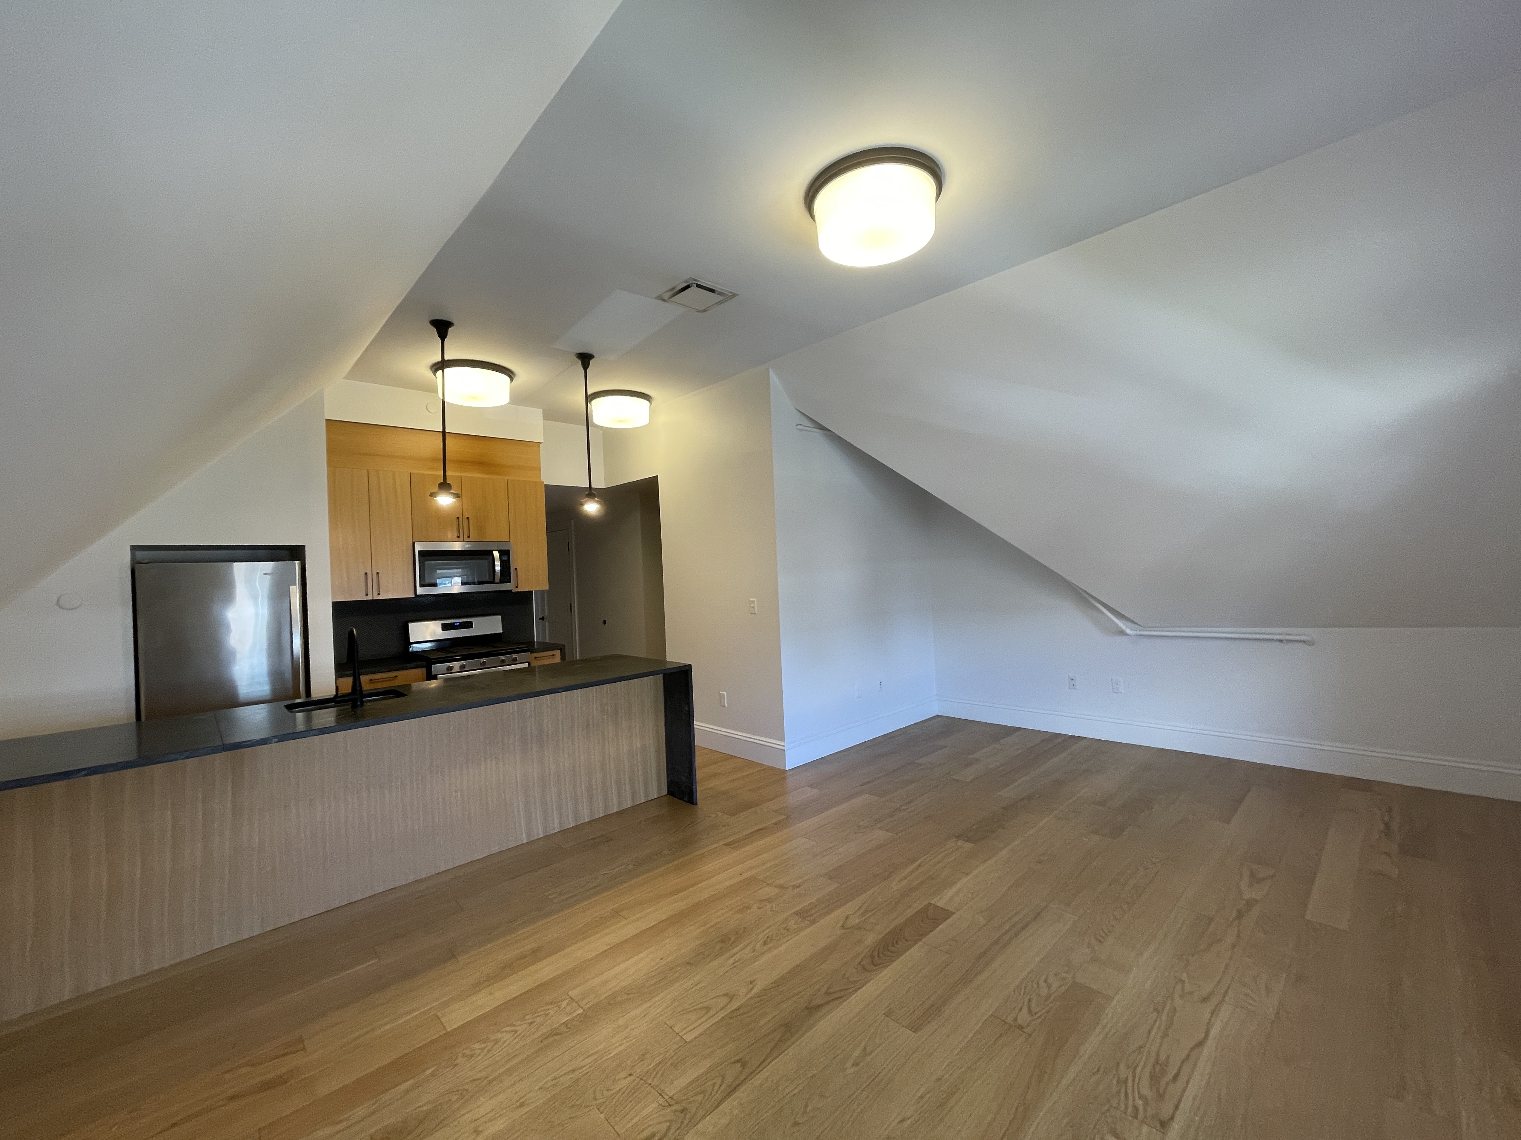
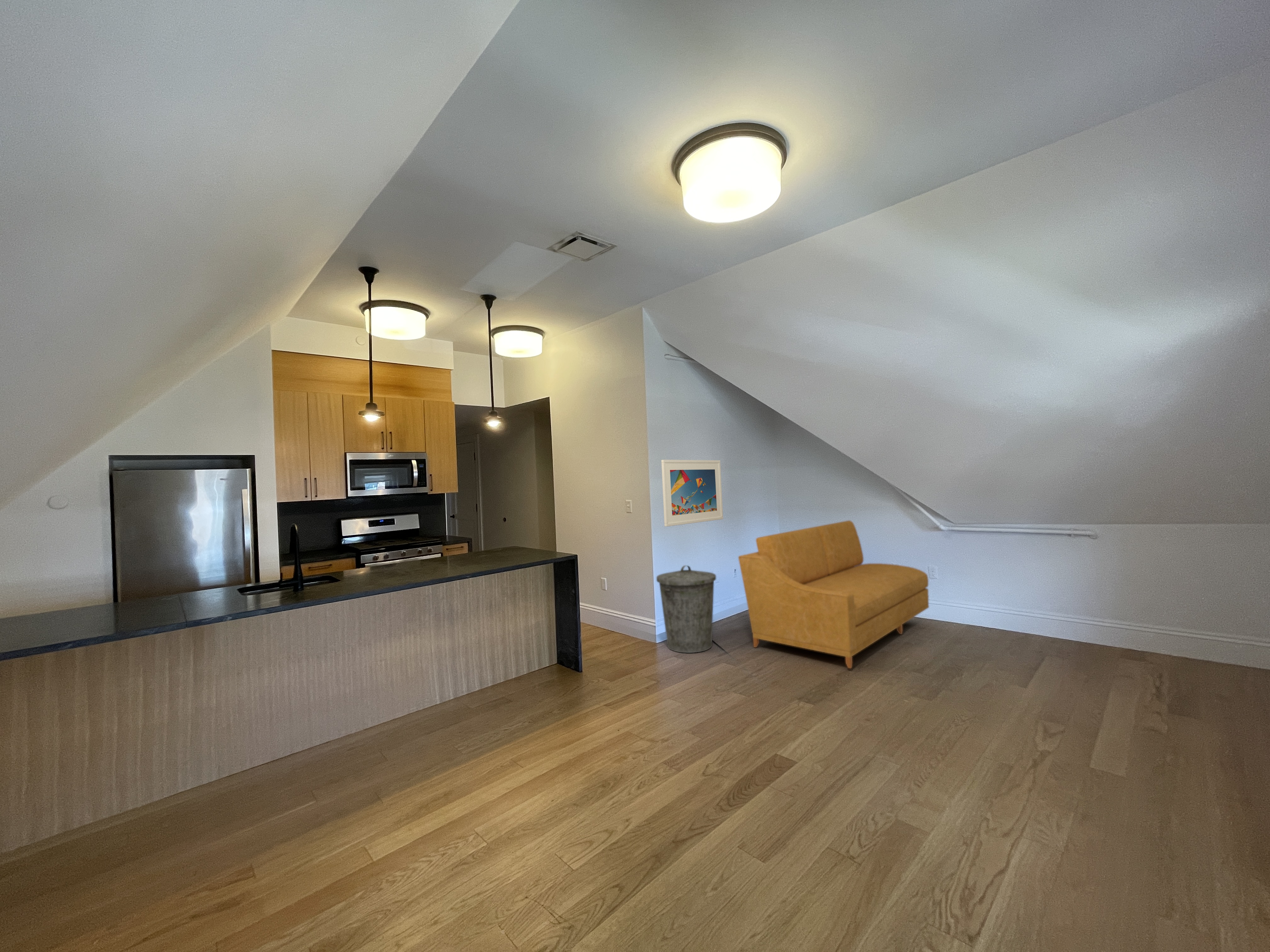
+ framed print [661,459,724,527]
+ sofa [738,520,929,669]
+ trash can [656,565,717,653]
